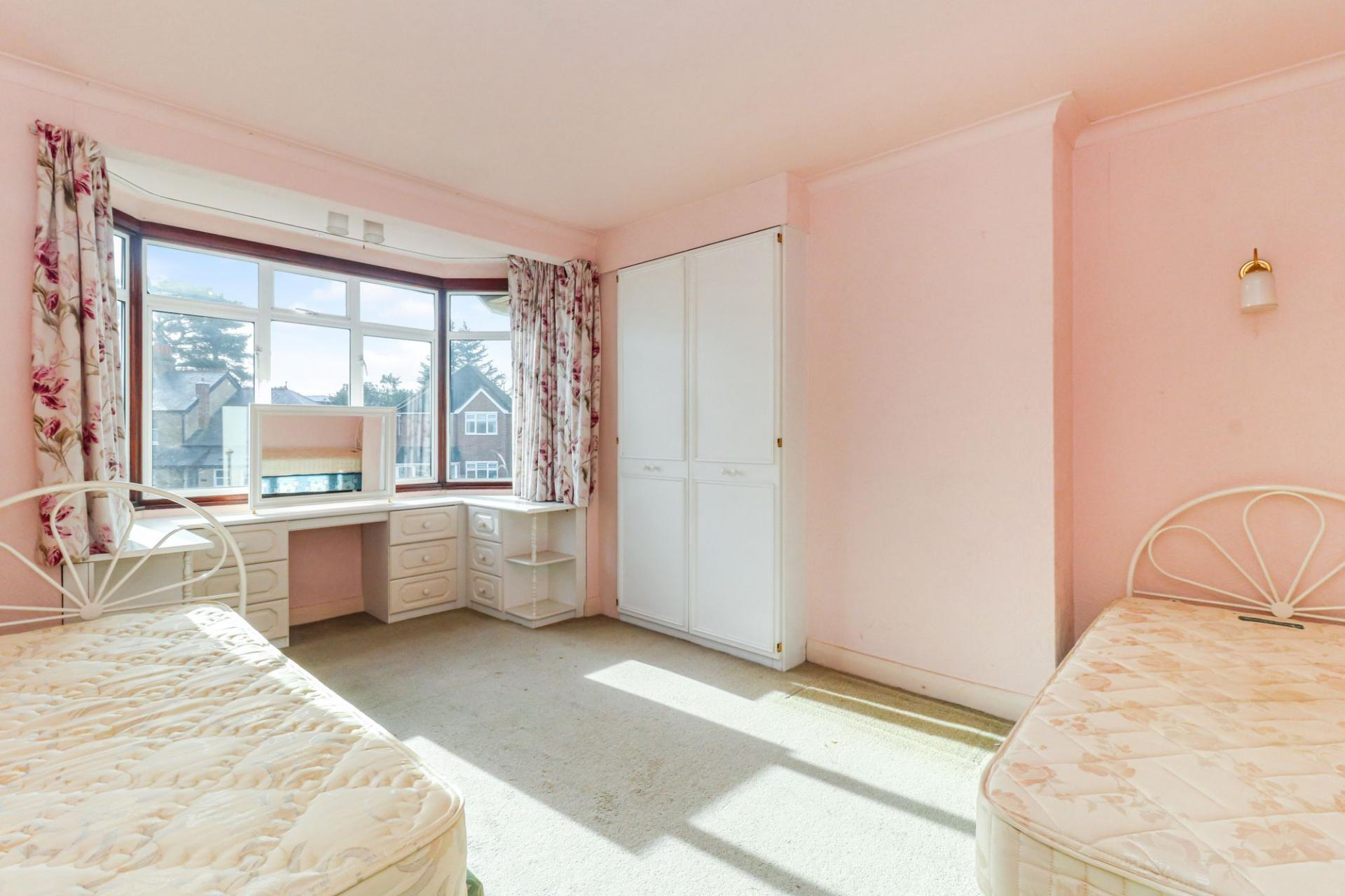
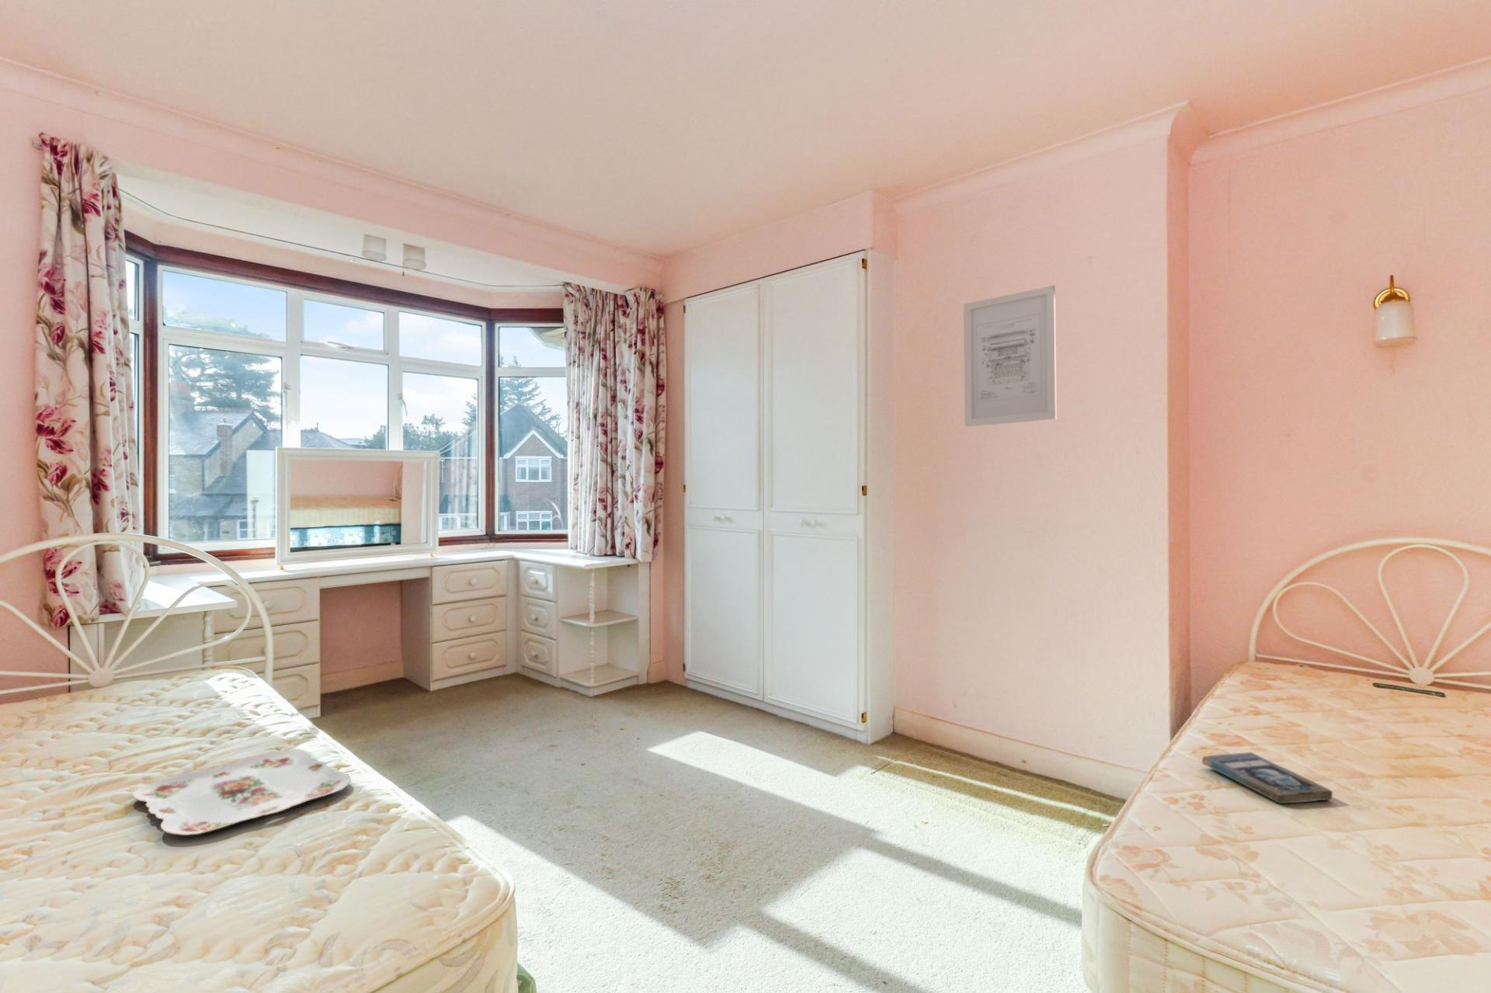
+ wall art [963,284,1058,428]
+ book [1202,751,1334,805]
+ serving tray [131,748,351,836]
